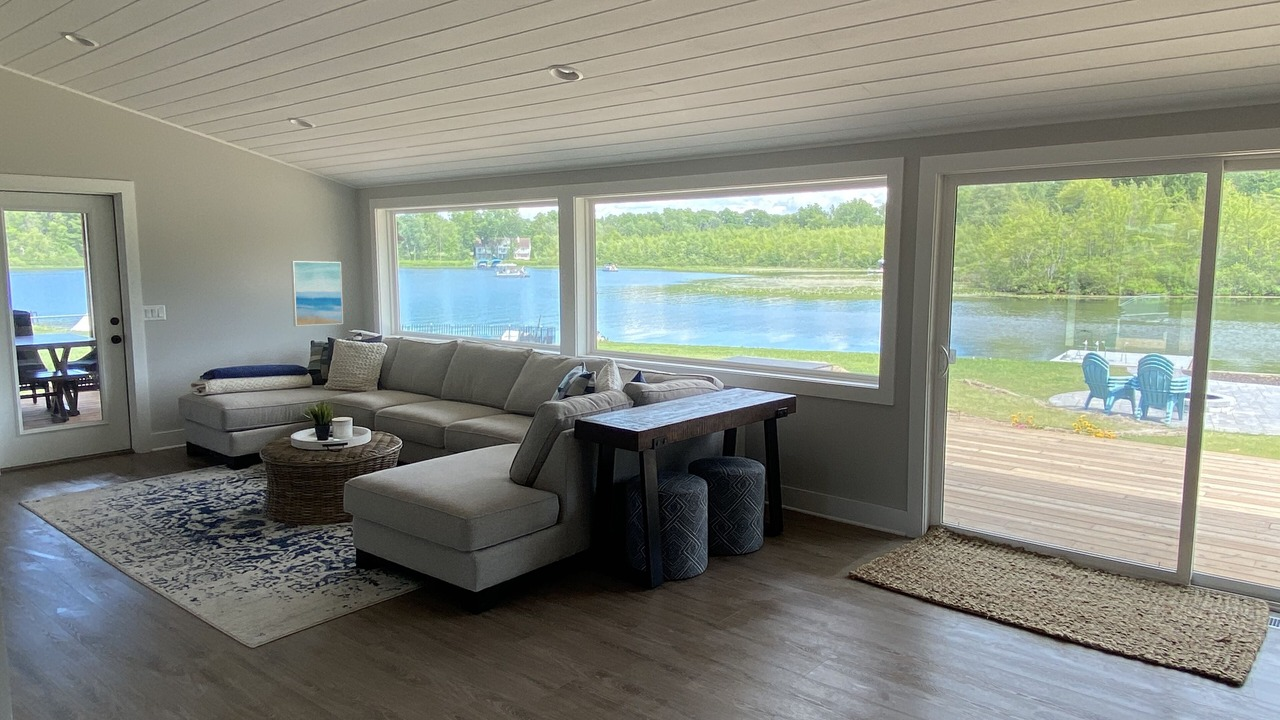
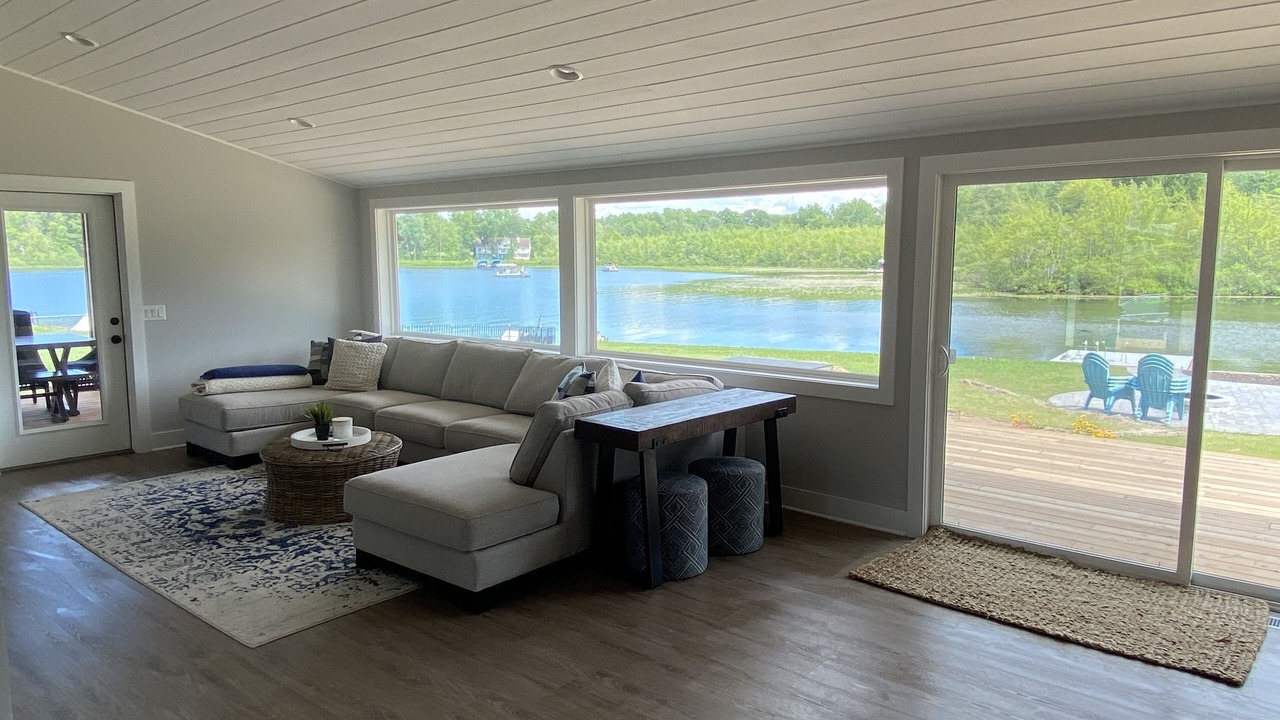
- wall art [290,260,344,327]
